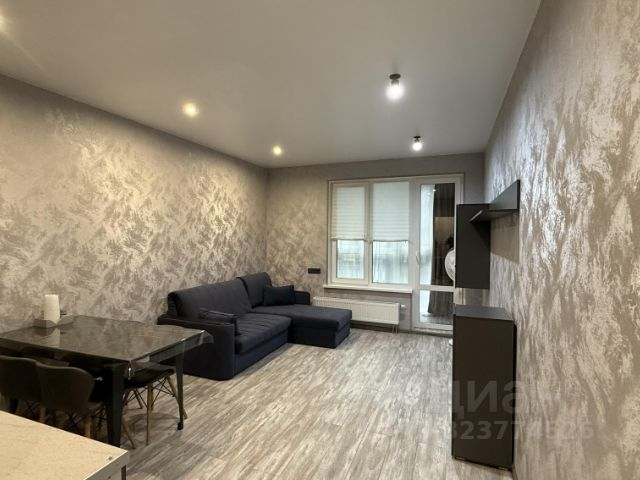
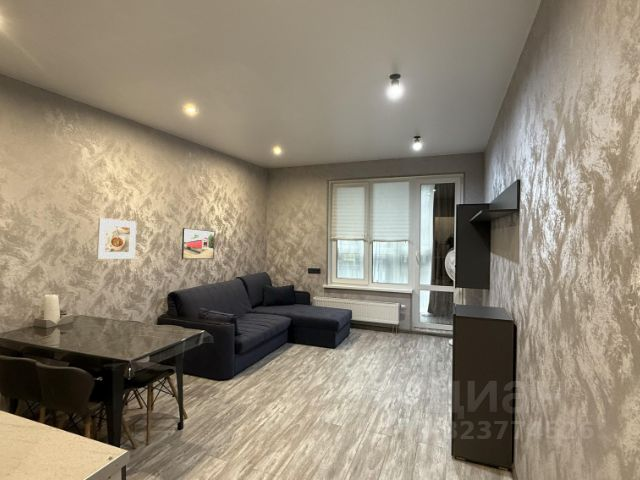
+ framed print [96,217,137,260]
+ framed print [181,227,216,260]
